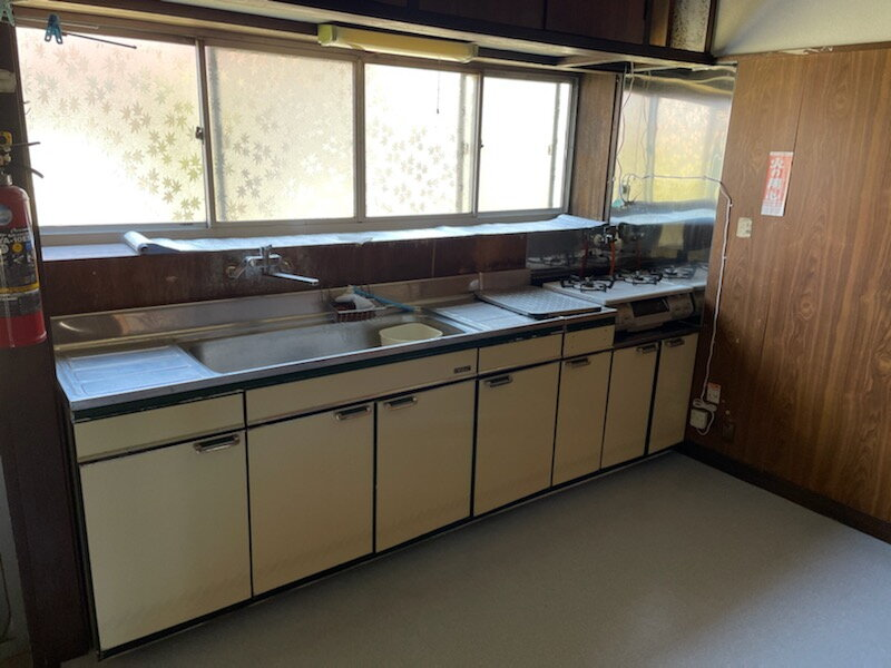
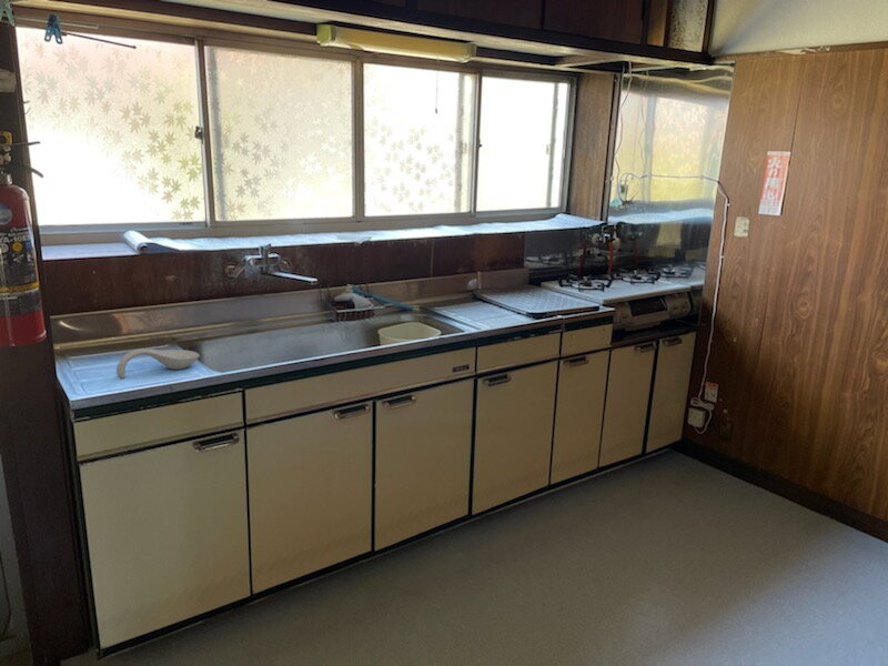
+ spoon rest [115,347,201,380]
